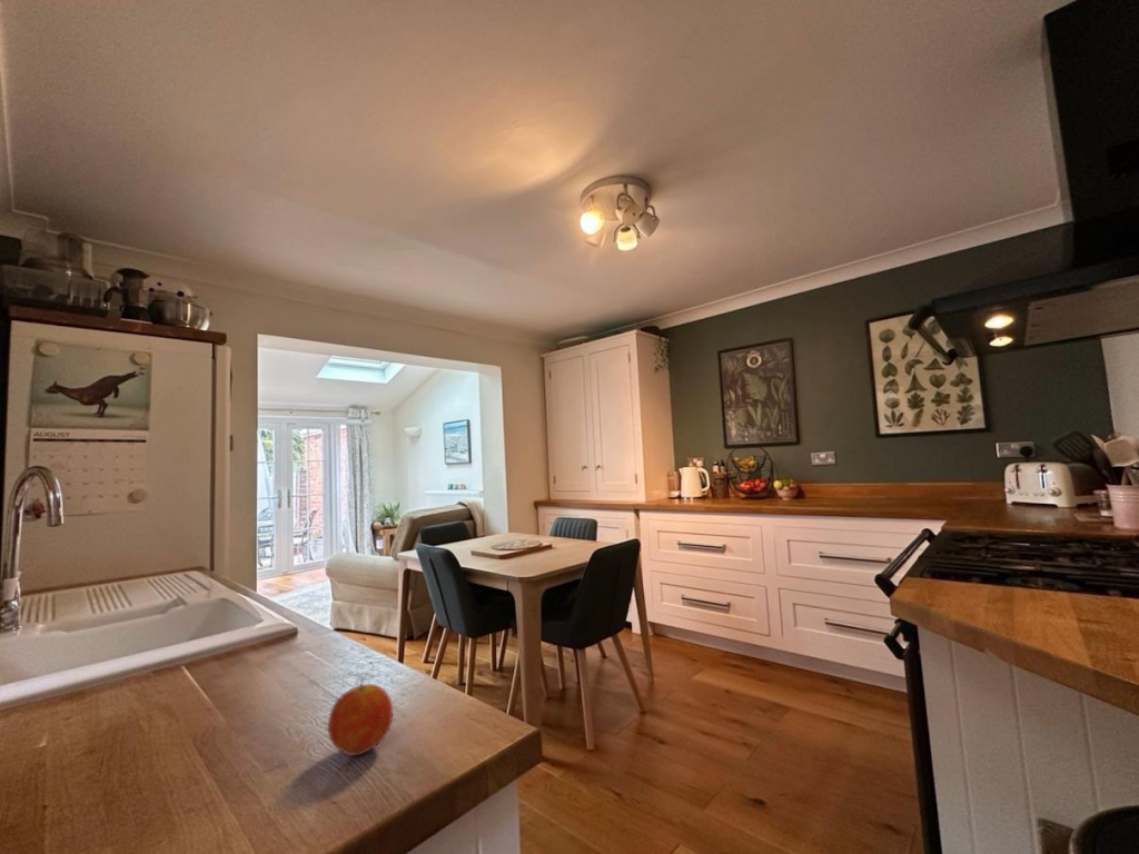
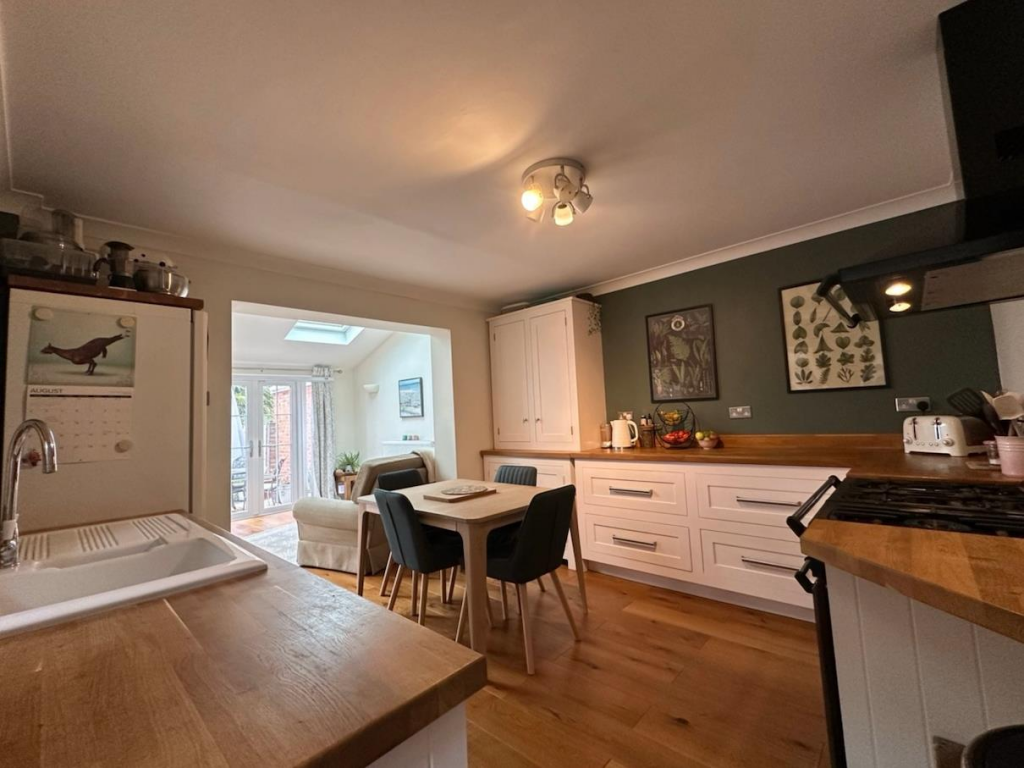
- fruit [327,676,394,756]
